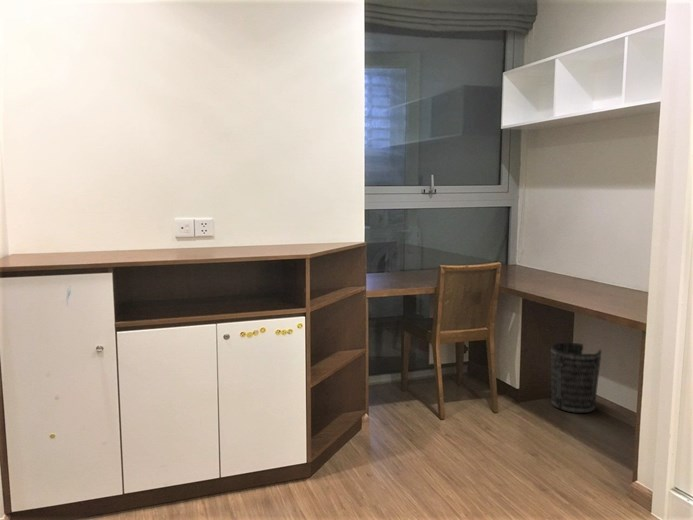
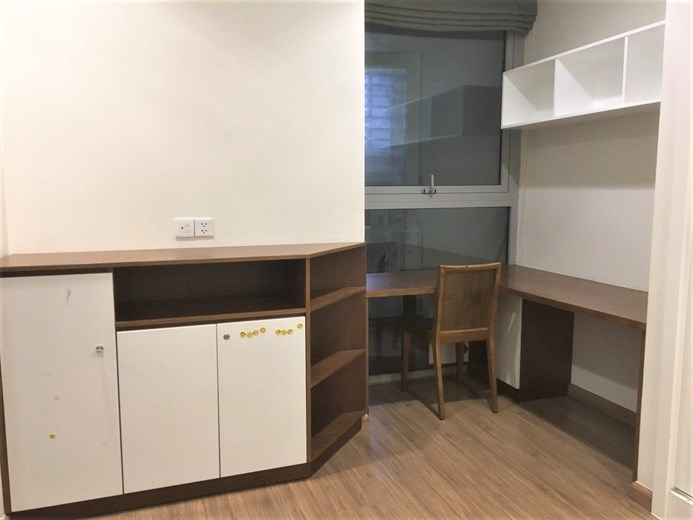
- wastebasket [550,342,603,414]
